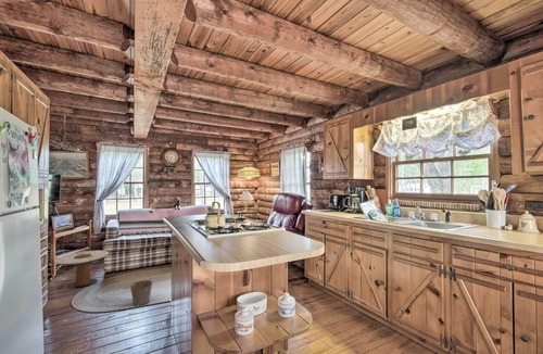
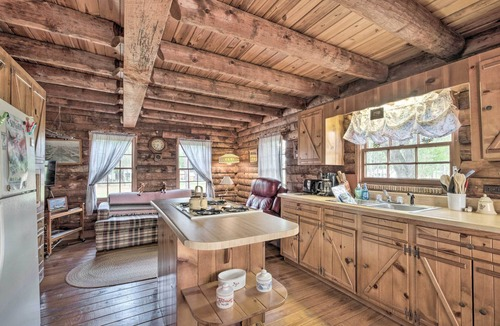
- side table [53,250,110,290]
- bucket [129,270,153,307]
